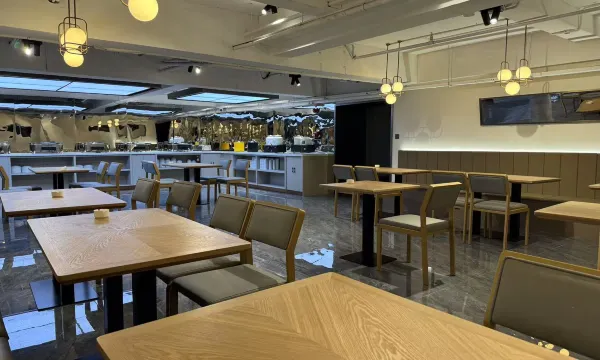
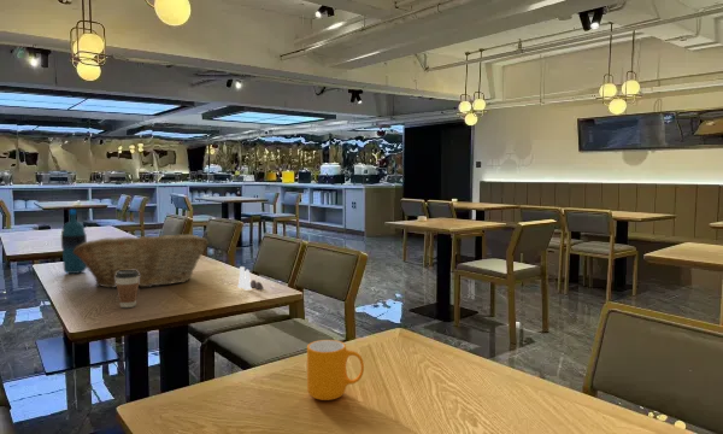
+ fruit basket [74,233,210,289]
+ salt and pepper shaker set [236,265,265,291]
+ mug [306,339,365,401]
+ coffee cup [116,270,140,309]
+ water bottle [60,209,88,275]
